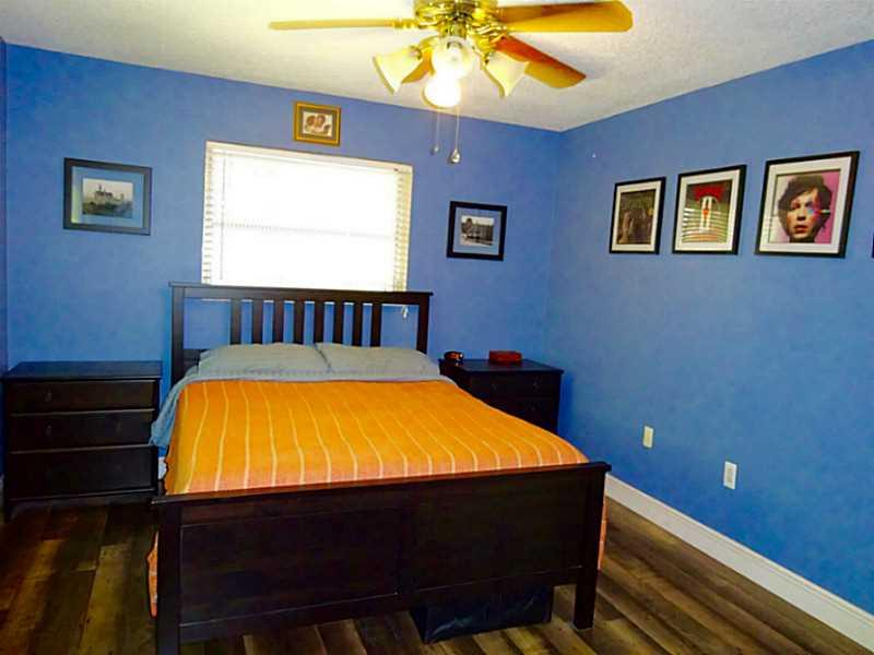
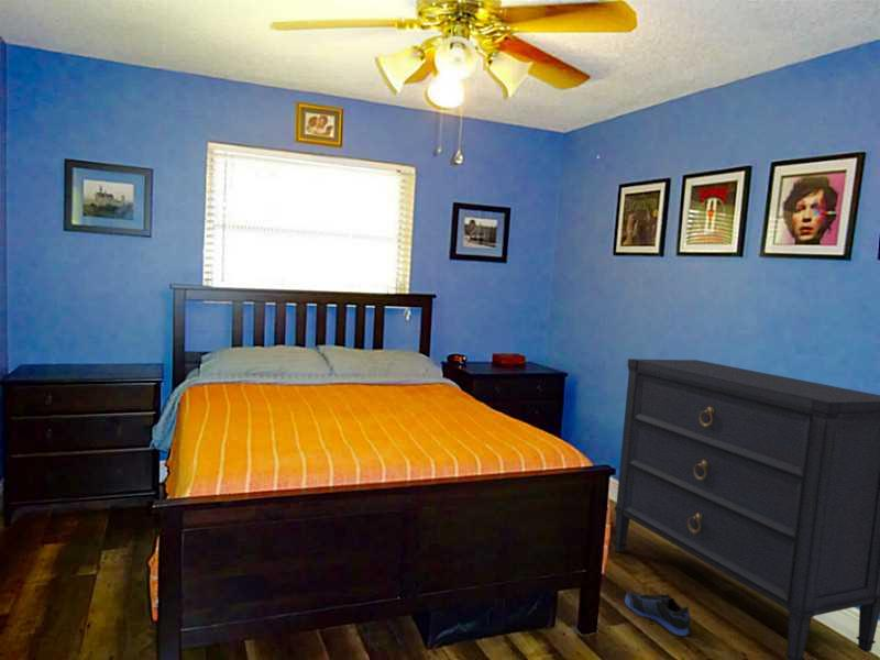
+ sneaker [624,591,691,637]
+ dresser [613,358,880,660]
